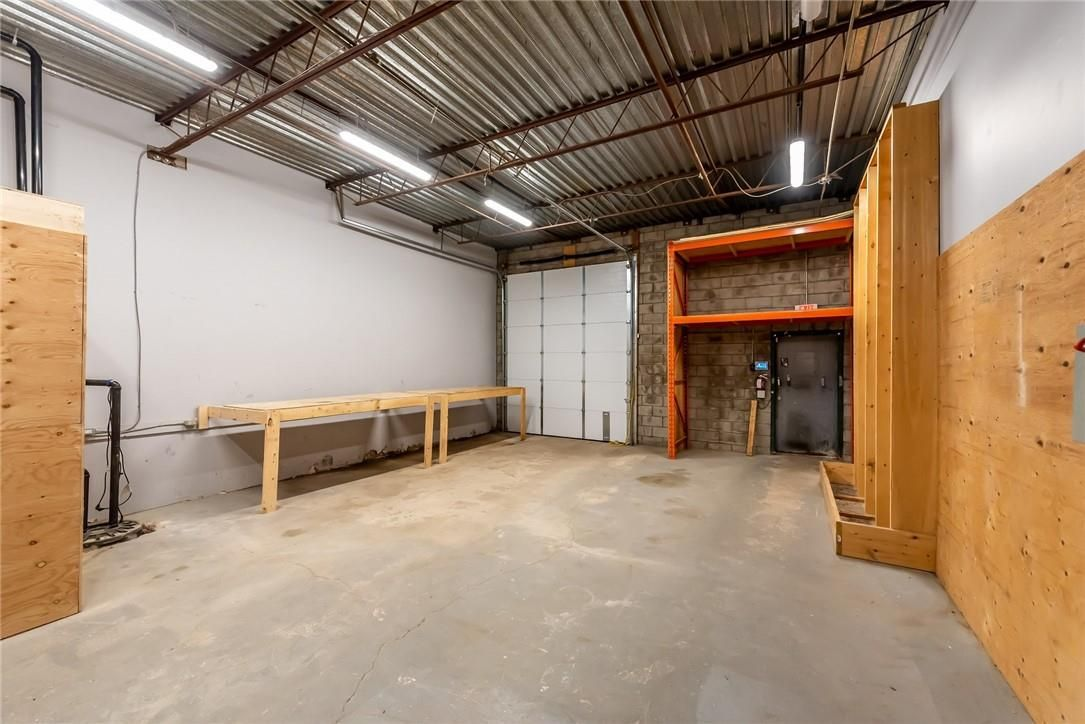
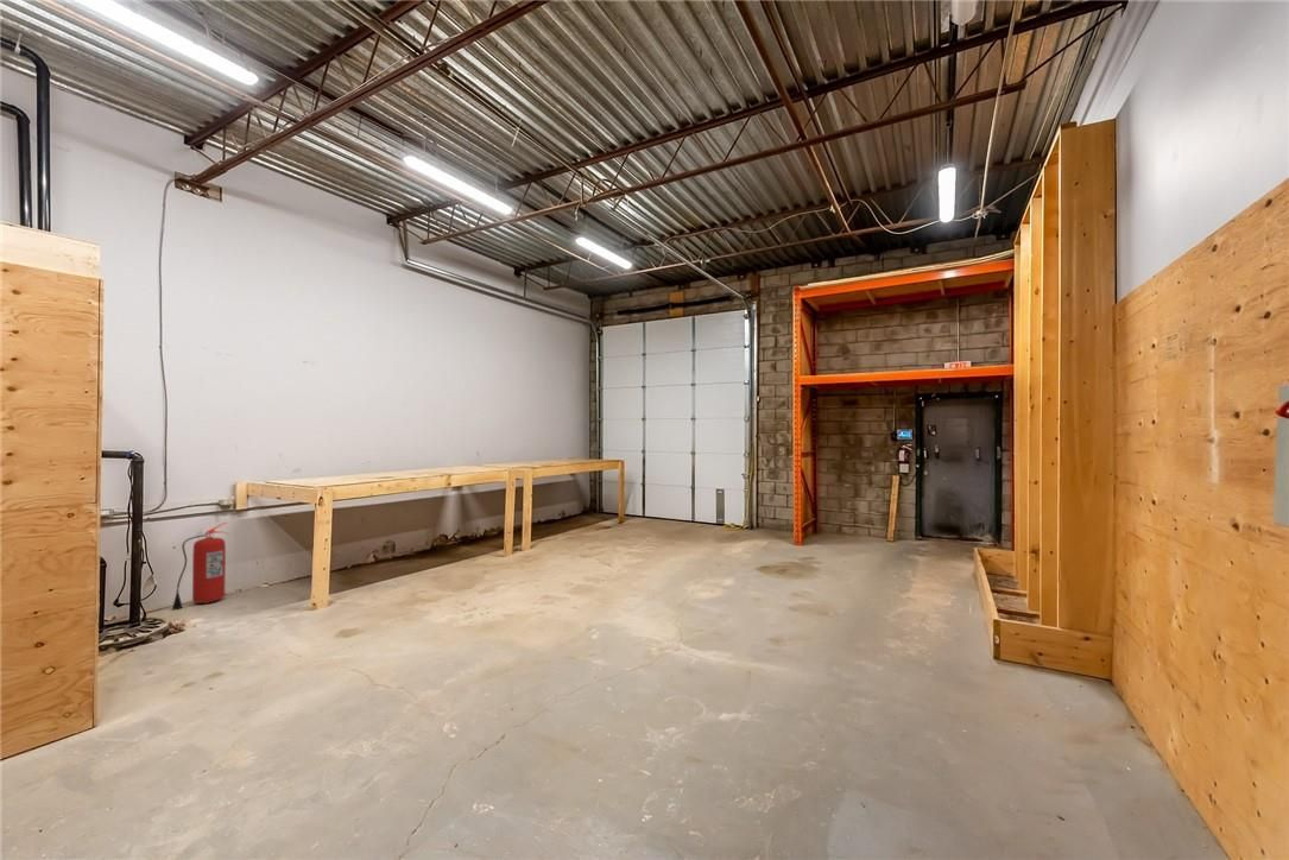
+ fire extinguisher [171,521,228,611]
